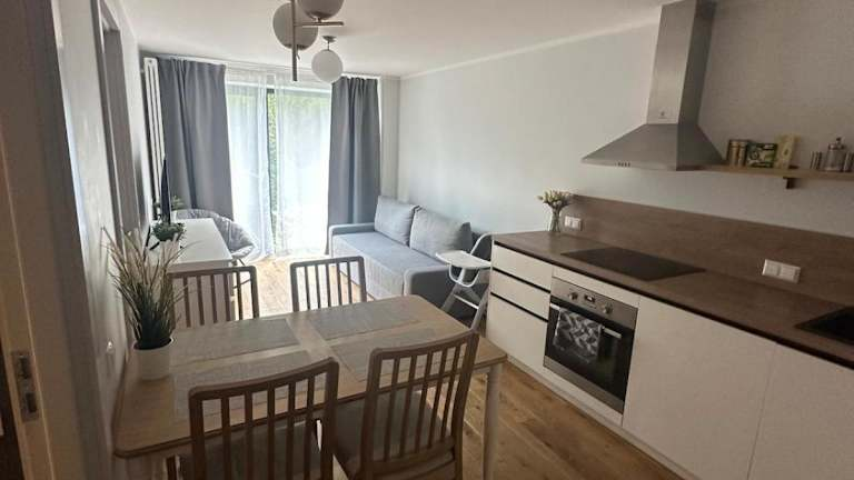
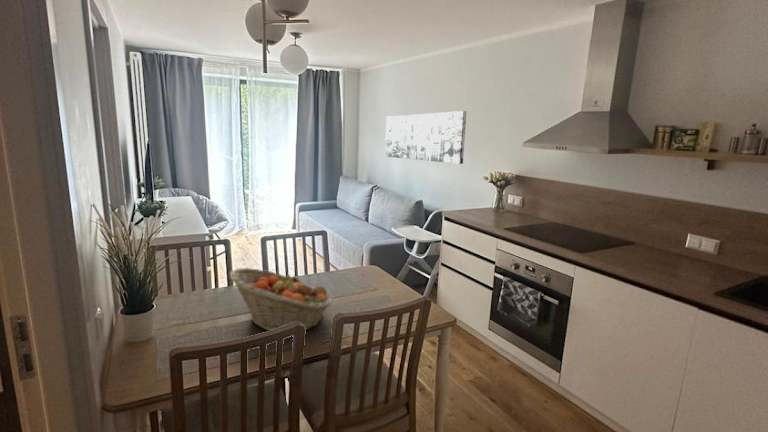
+ fruit basket [229,267,334,332]
+ wall art [384,110,468,165]
